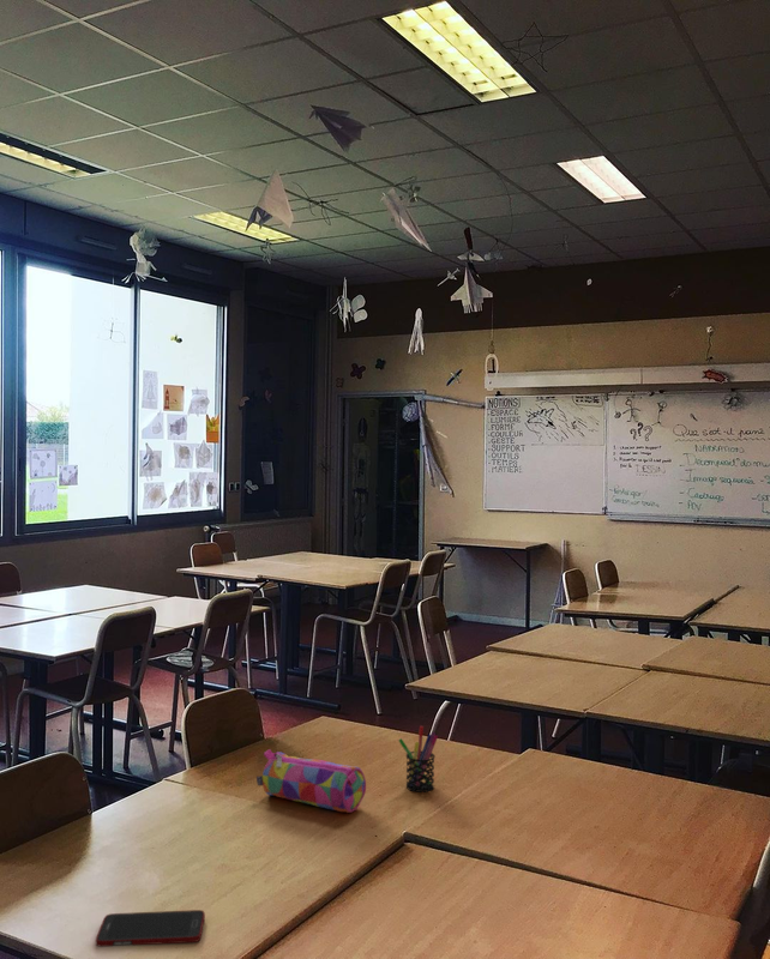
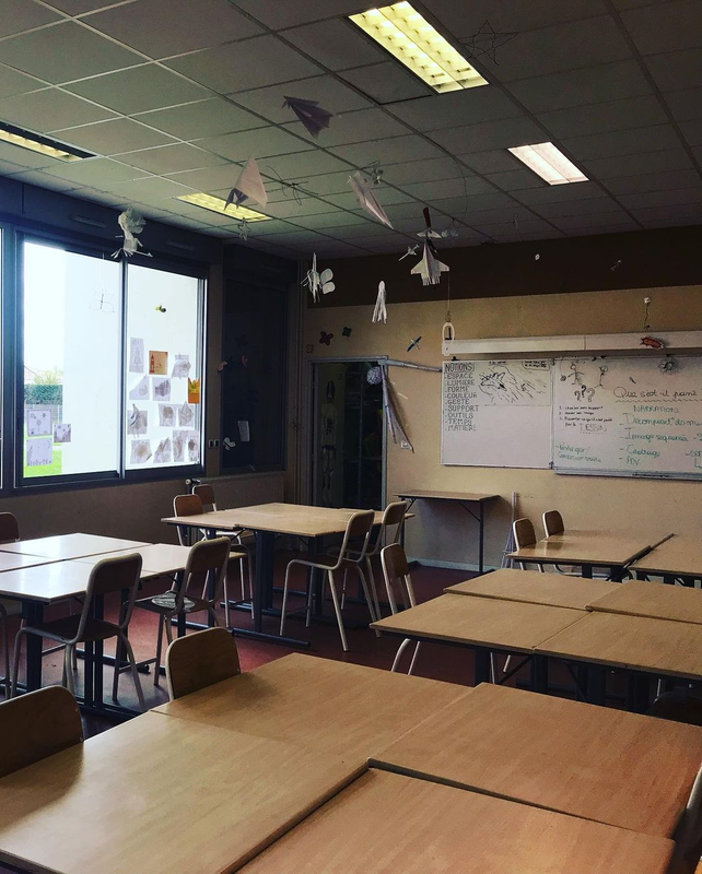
- pencil case [255,748,367,814]
- cell phone [95,909,206,948]
- pen holder [397,725,439,794]
